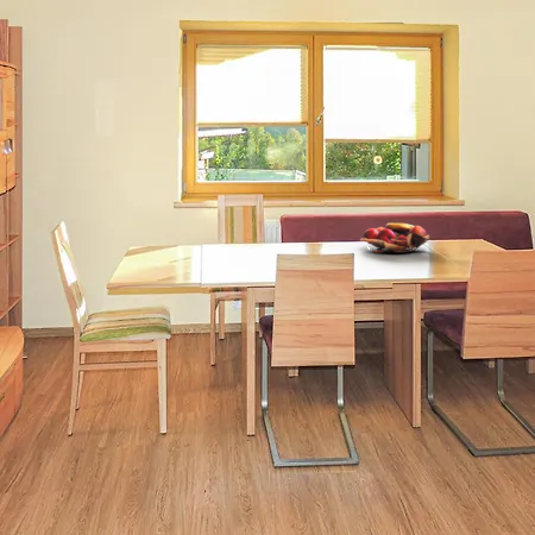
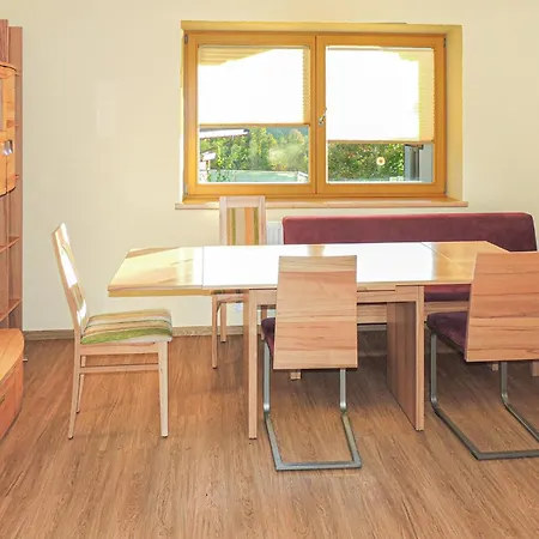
- fruit basket [359,222,432,253]
